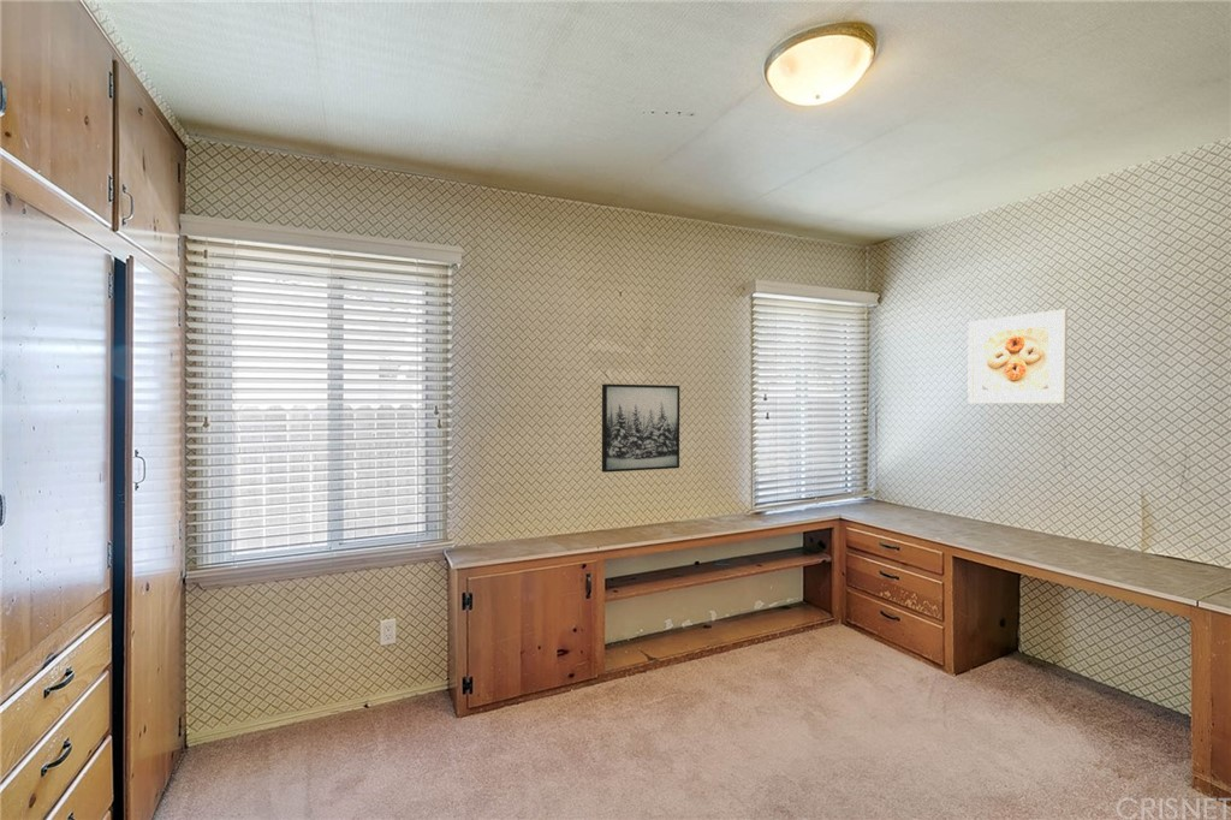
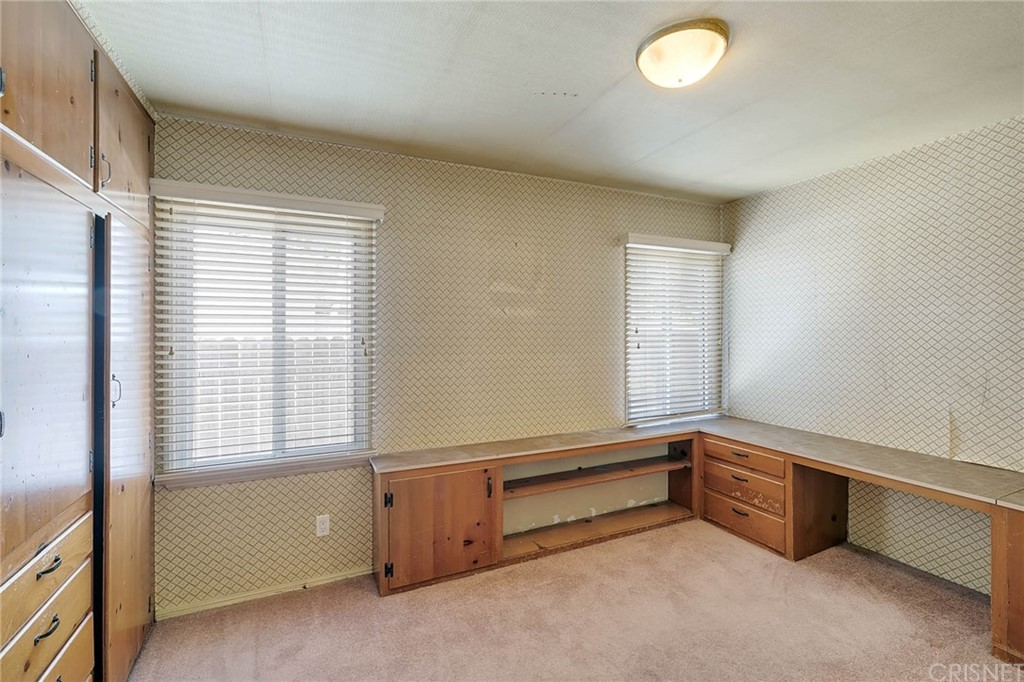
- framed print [967,308,1069,405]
- wall art [601,382,680,474]
